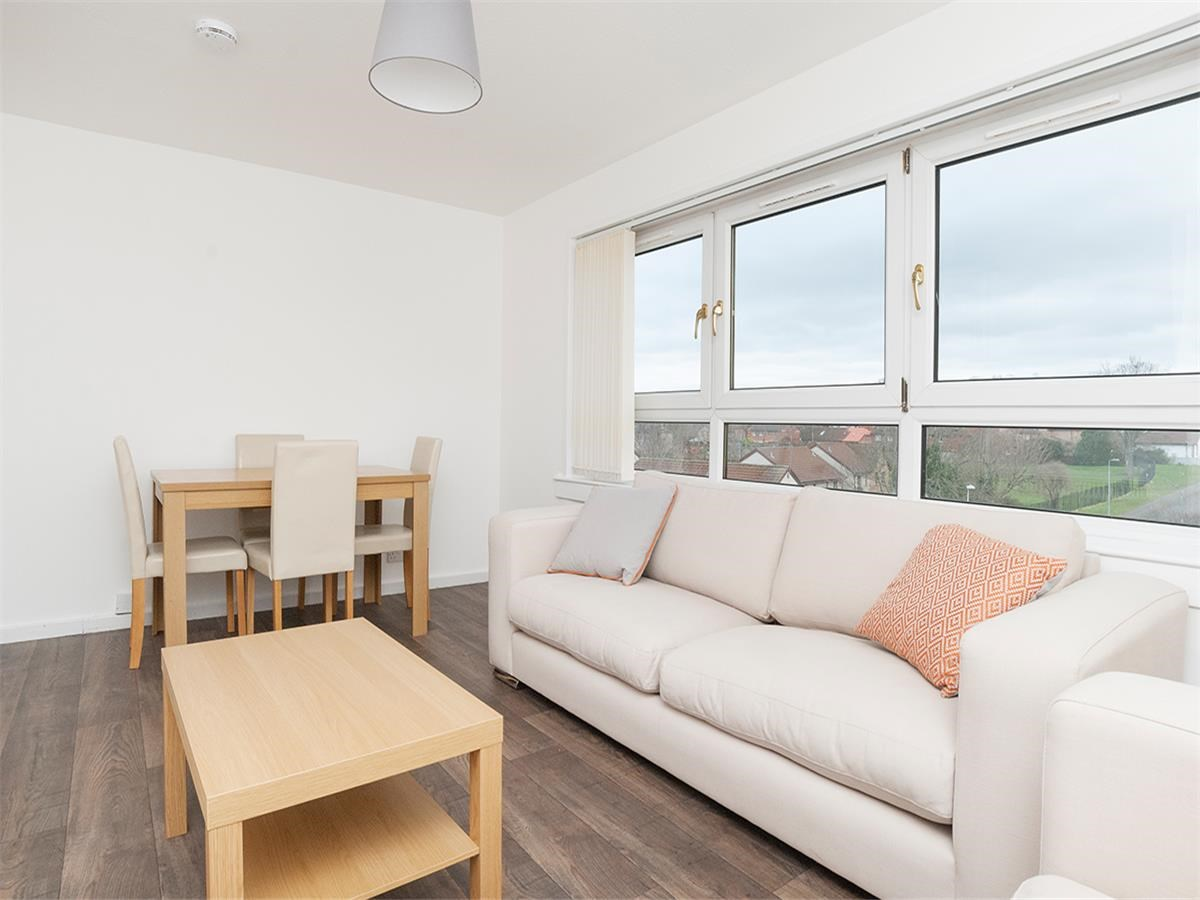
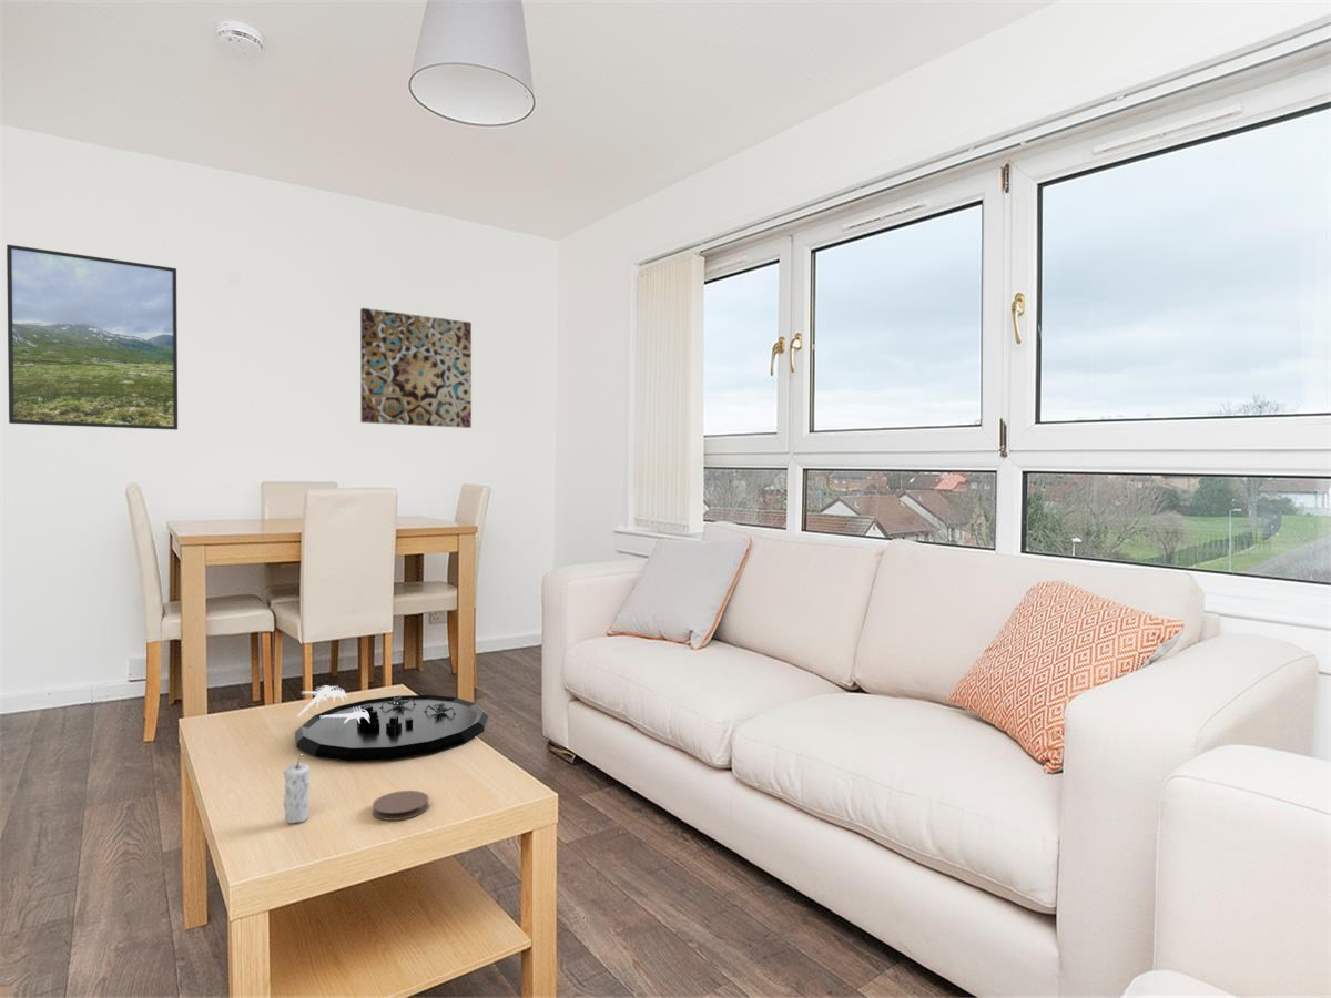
+ coaster [372,790,430,822]
+ candle [282,756,311,824]
+ wall art [359,307,473,429]
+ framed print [6,244,179,431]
+ decorative tray [294,684,490,762]
